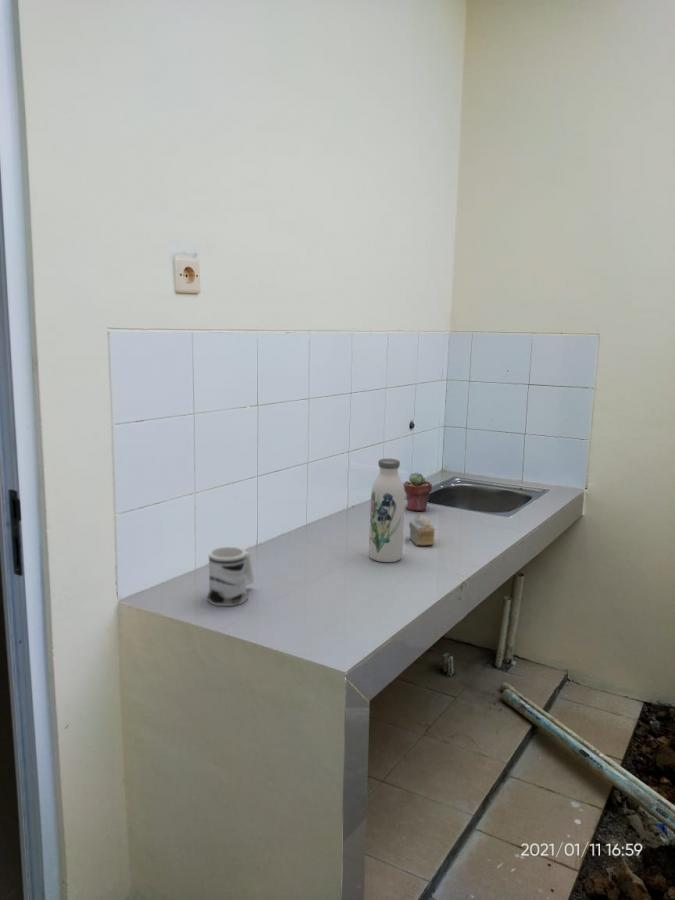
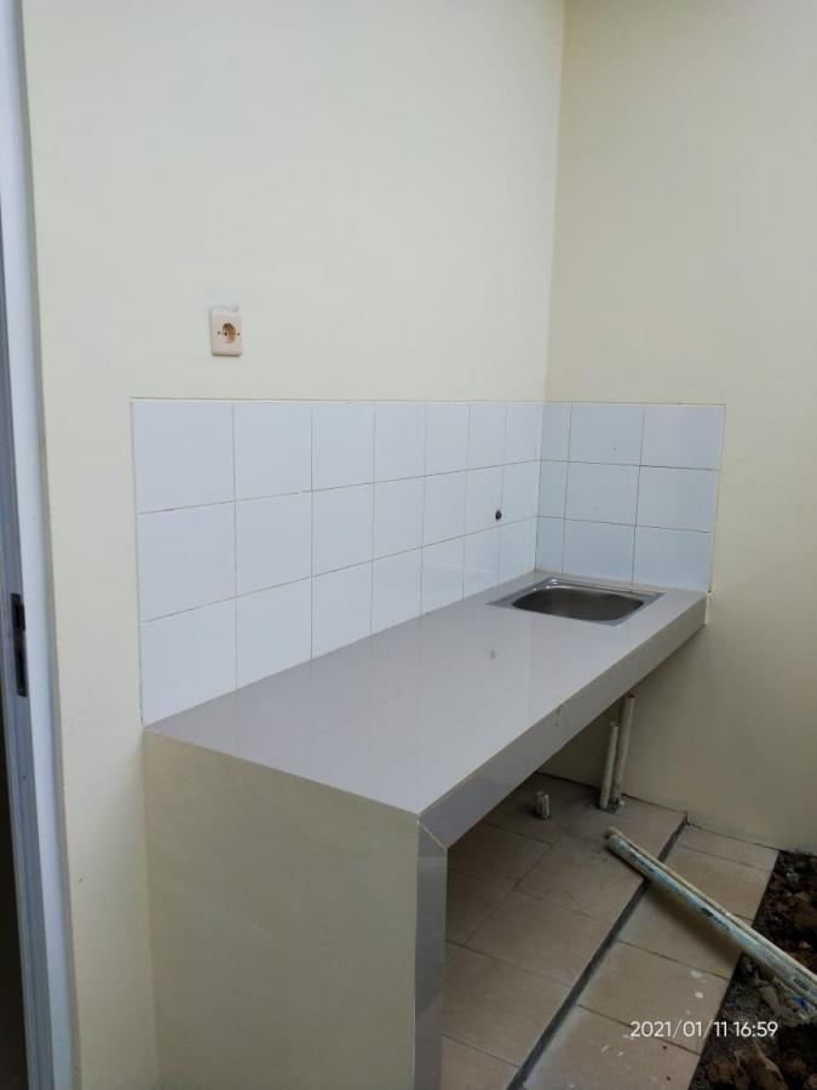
- cake slice [408,515,436,547]
- potted succulent [403,471,433,512]
- water bottle [368,458,406,563]
- mug [207,545,255,607]
